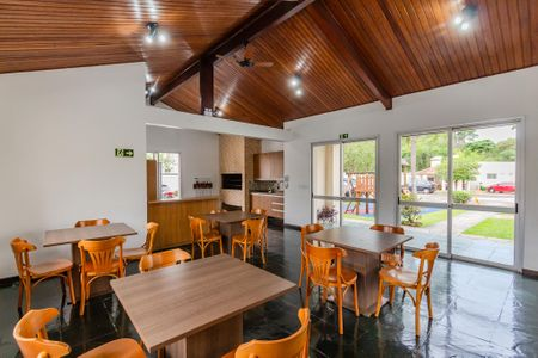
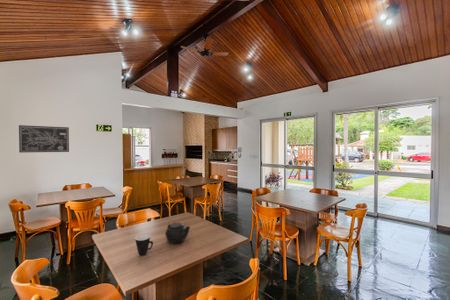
+ mug [134,233,154,256]
+ teapot [165,221,191,244]
+ wall art [18,124,70,154]
